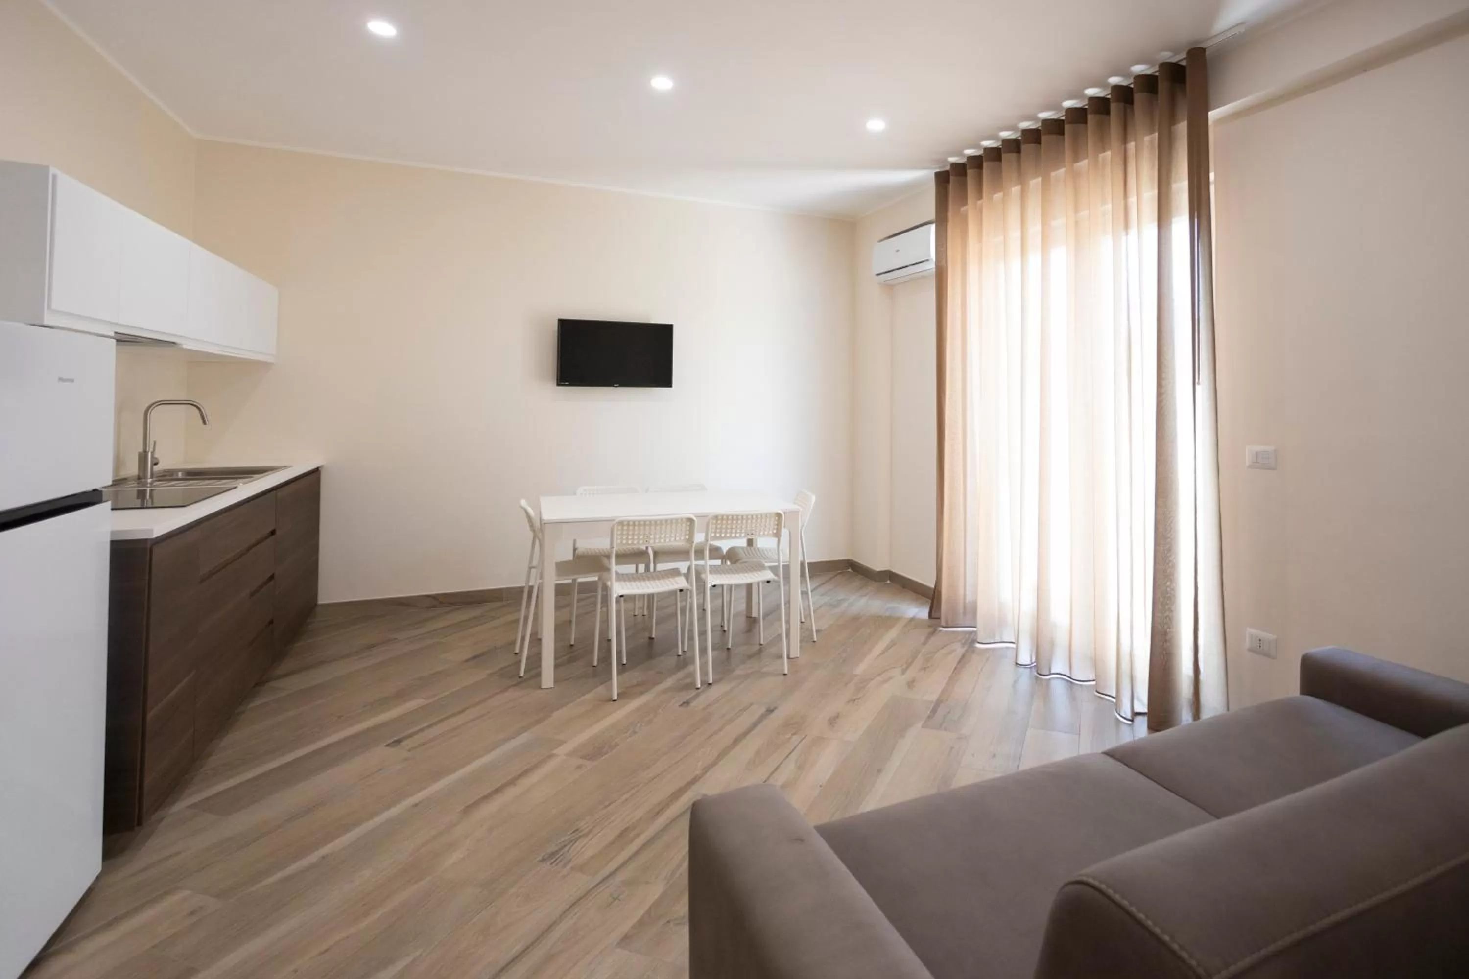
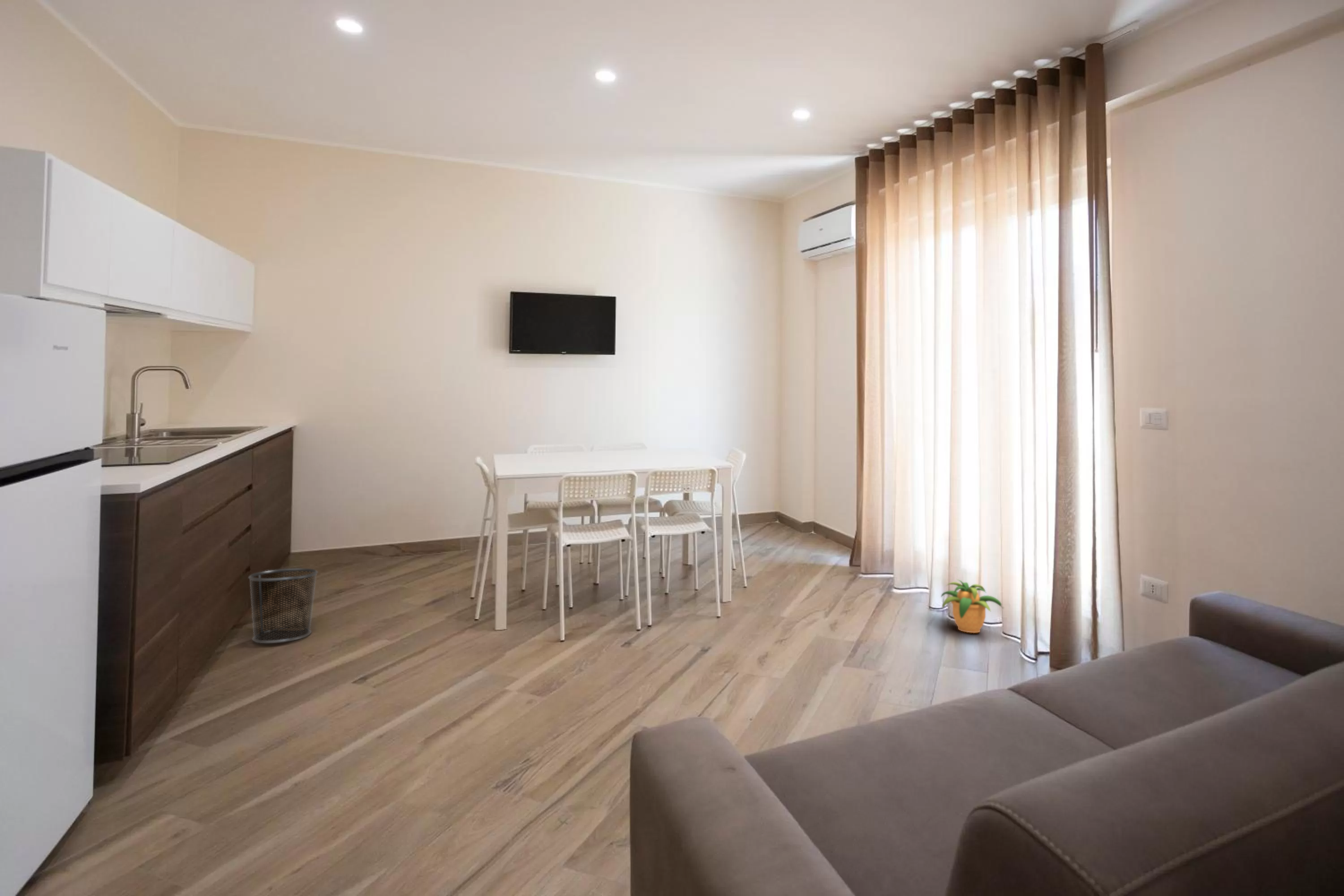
+ trash can [248,568,319,644]
+ potted plant [940,579,1004,633]
